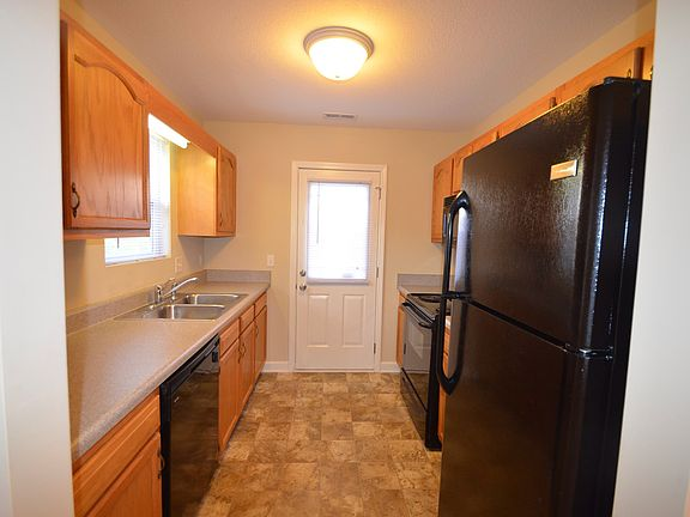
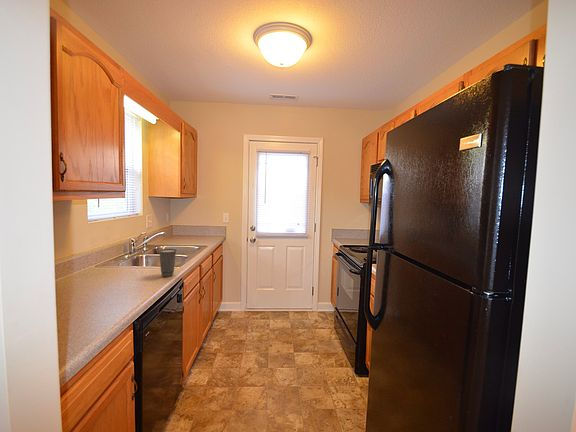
+ cup [157,248,178,278]
